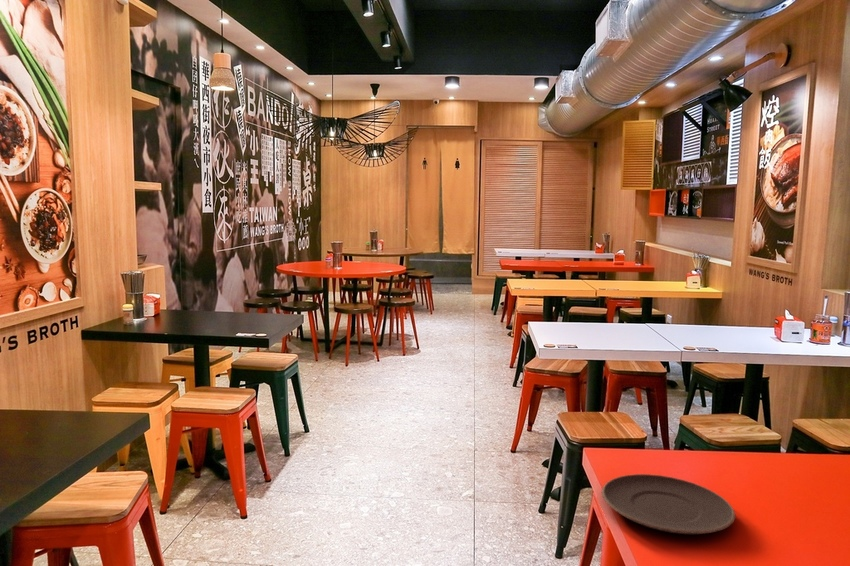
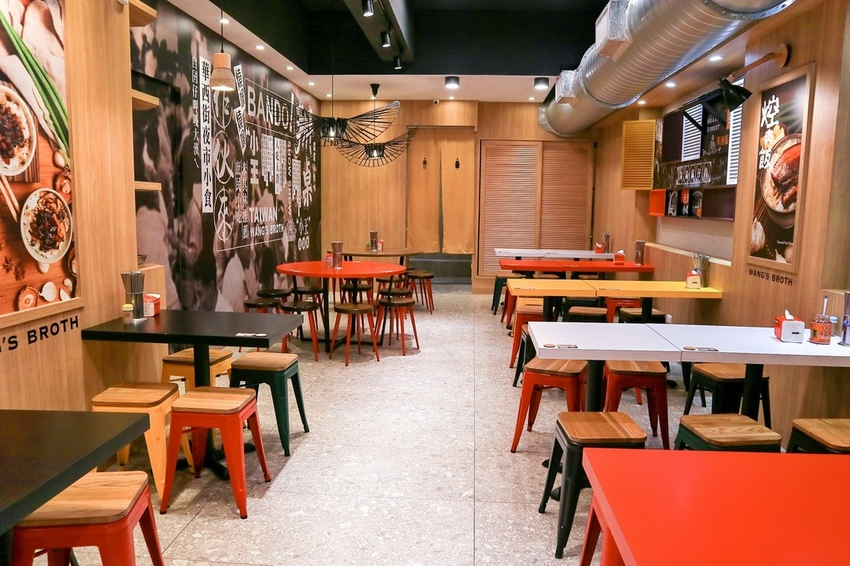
- plate [601,473,737,535]
